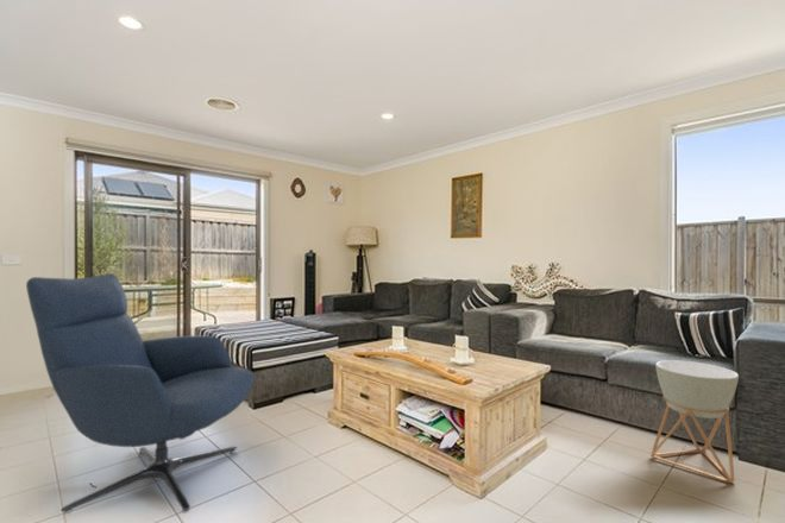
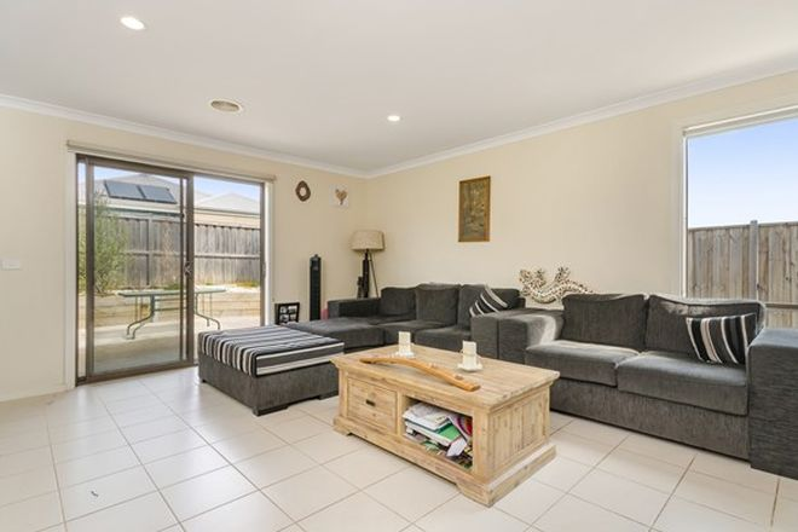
- chair [25,272,256,515]
- planter [649,359,740,485]
